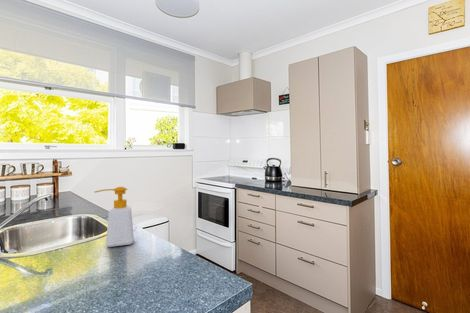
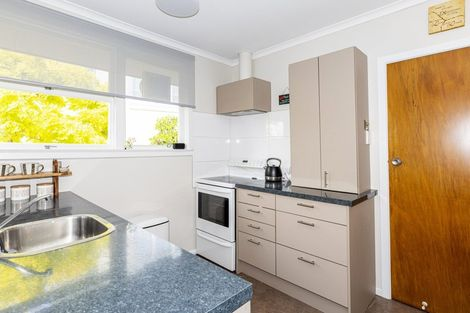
- soap bottle [94,186,135,248]
